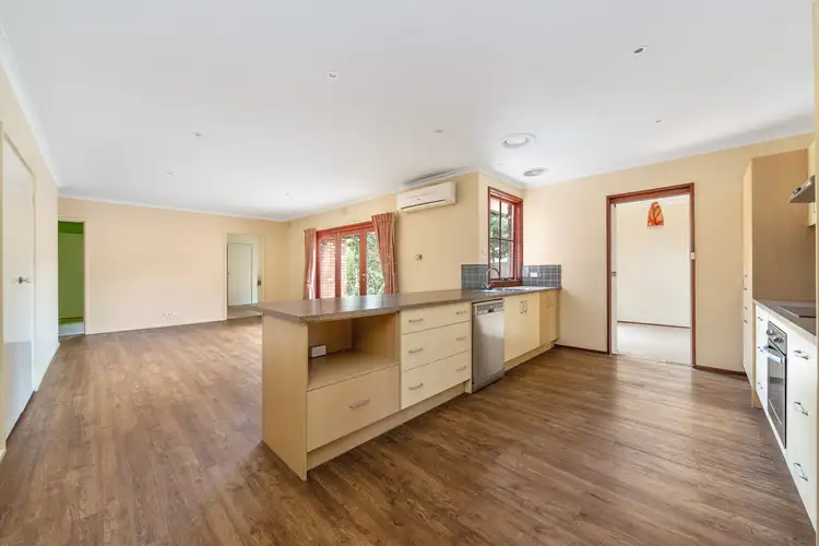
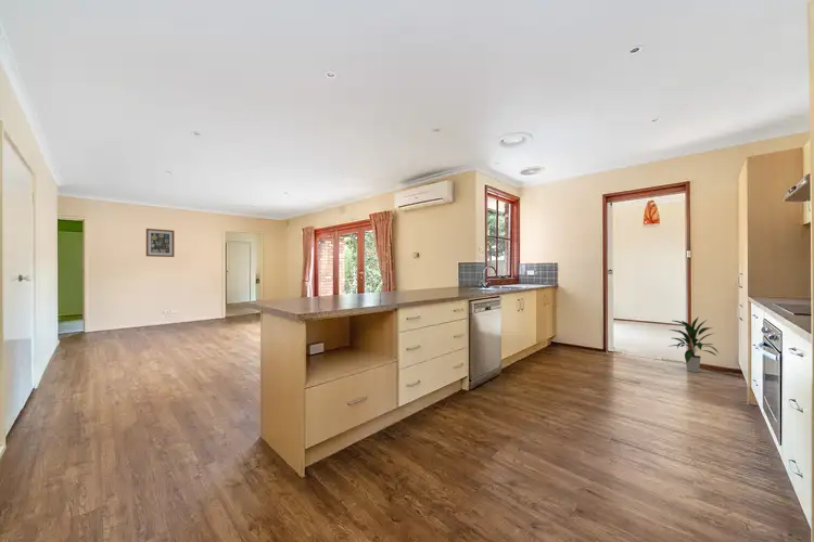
+ wall art [145,228,176,258]
+ indoor plant [667,315,721,374]
